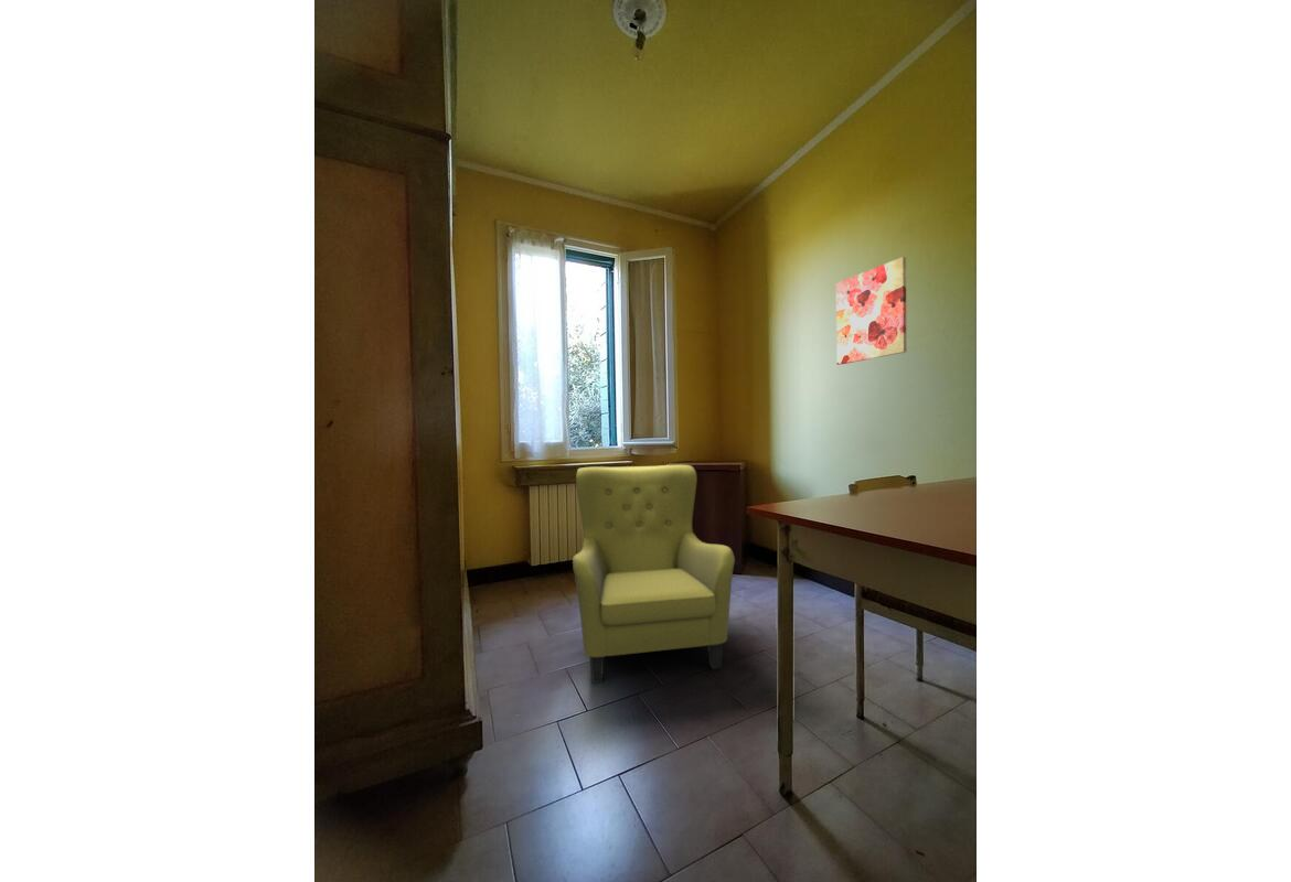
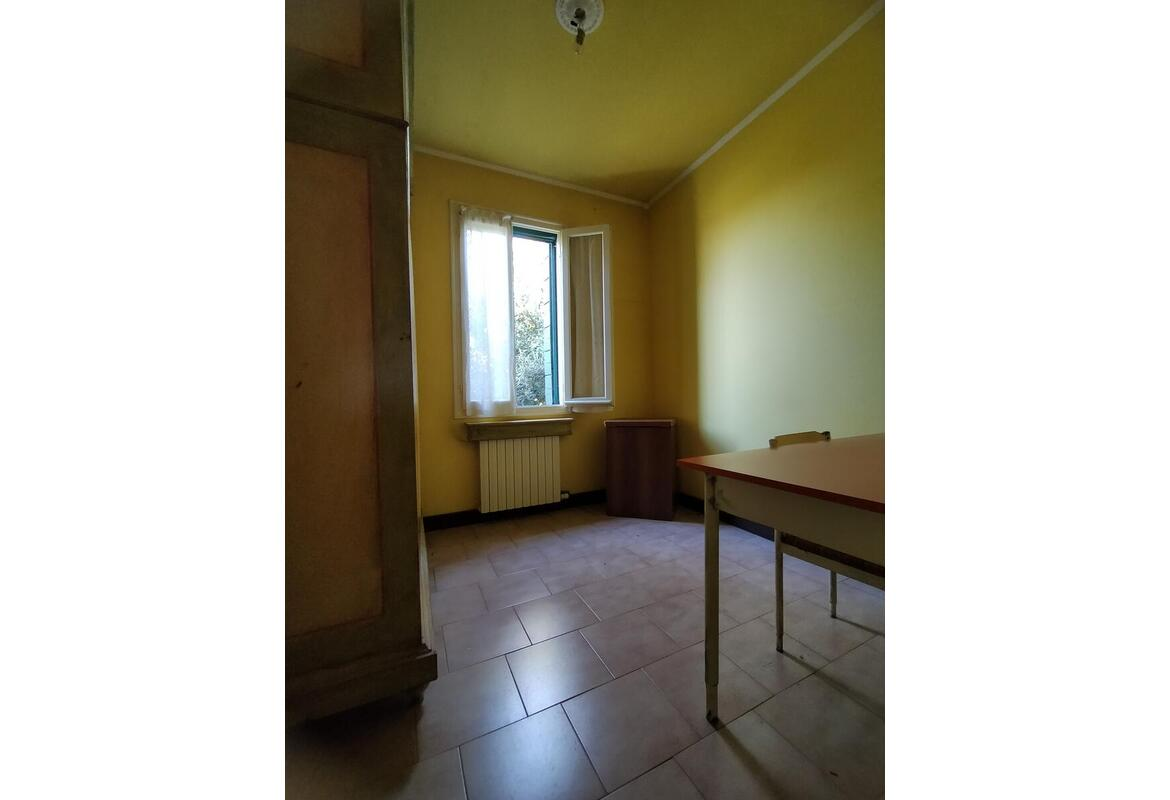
- armchair [572,464,736,685]
- wall art [835,256,908,366]
